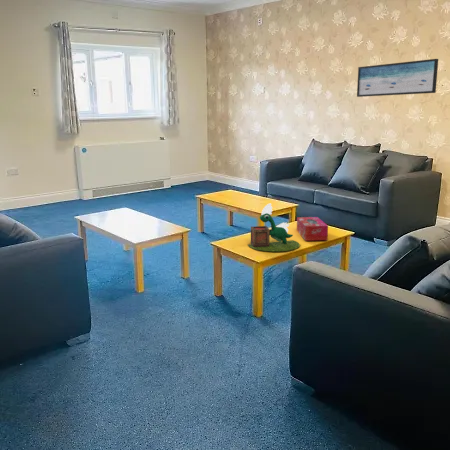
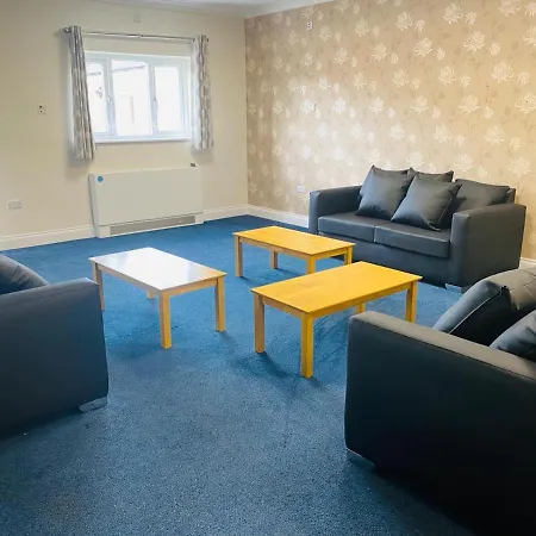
- tissue box [296,216,329,242]
- plant pot [247,203,301,252]
- wall art [356,58,439,98]
